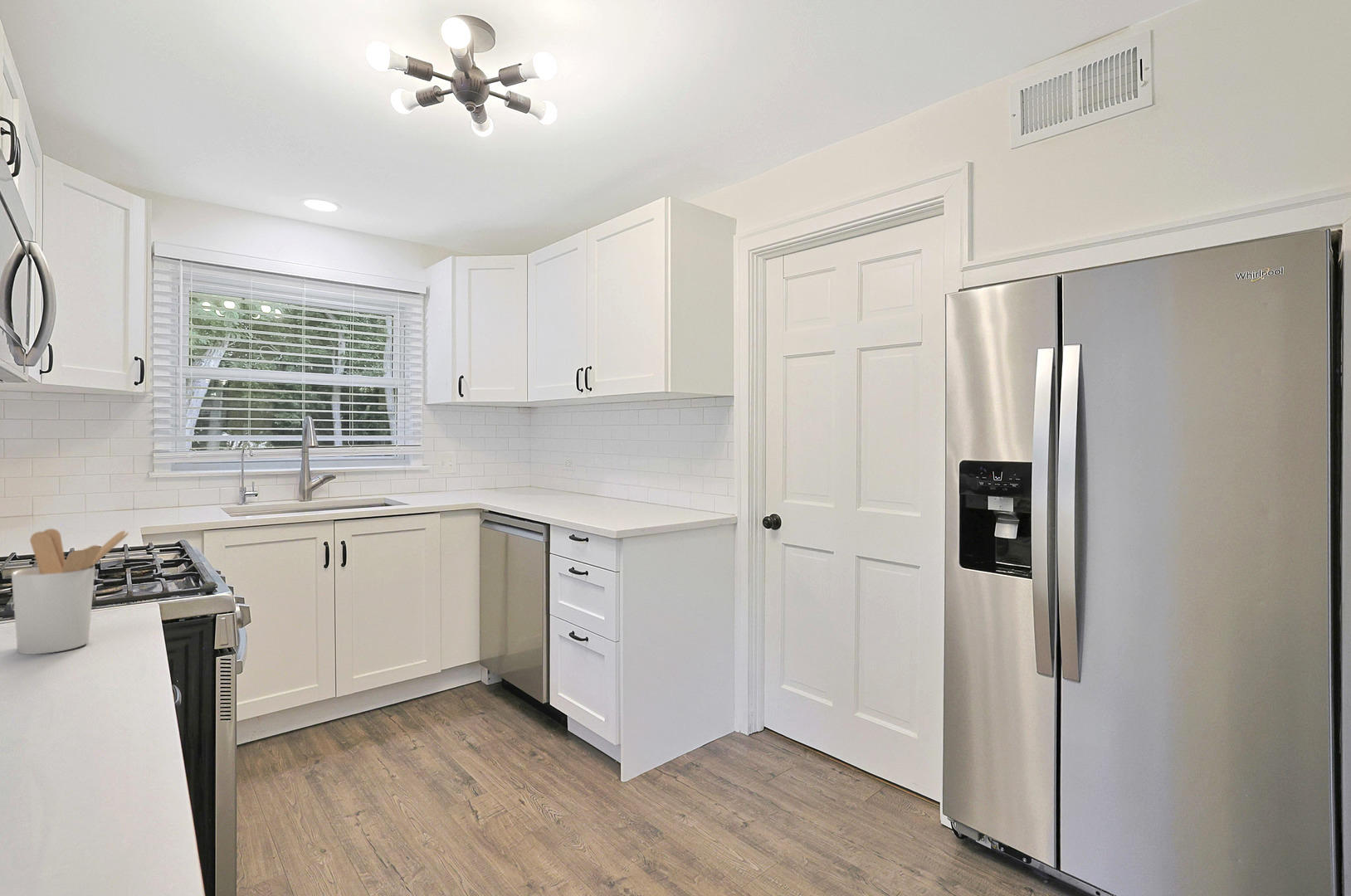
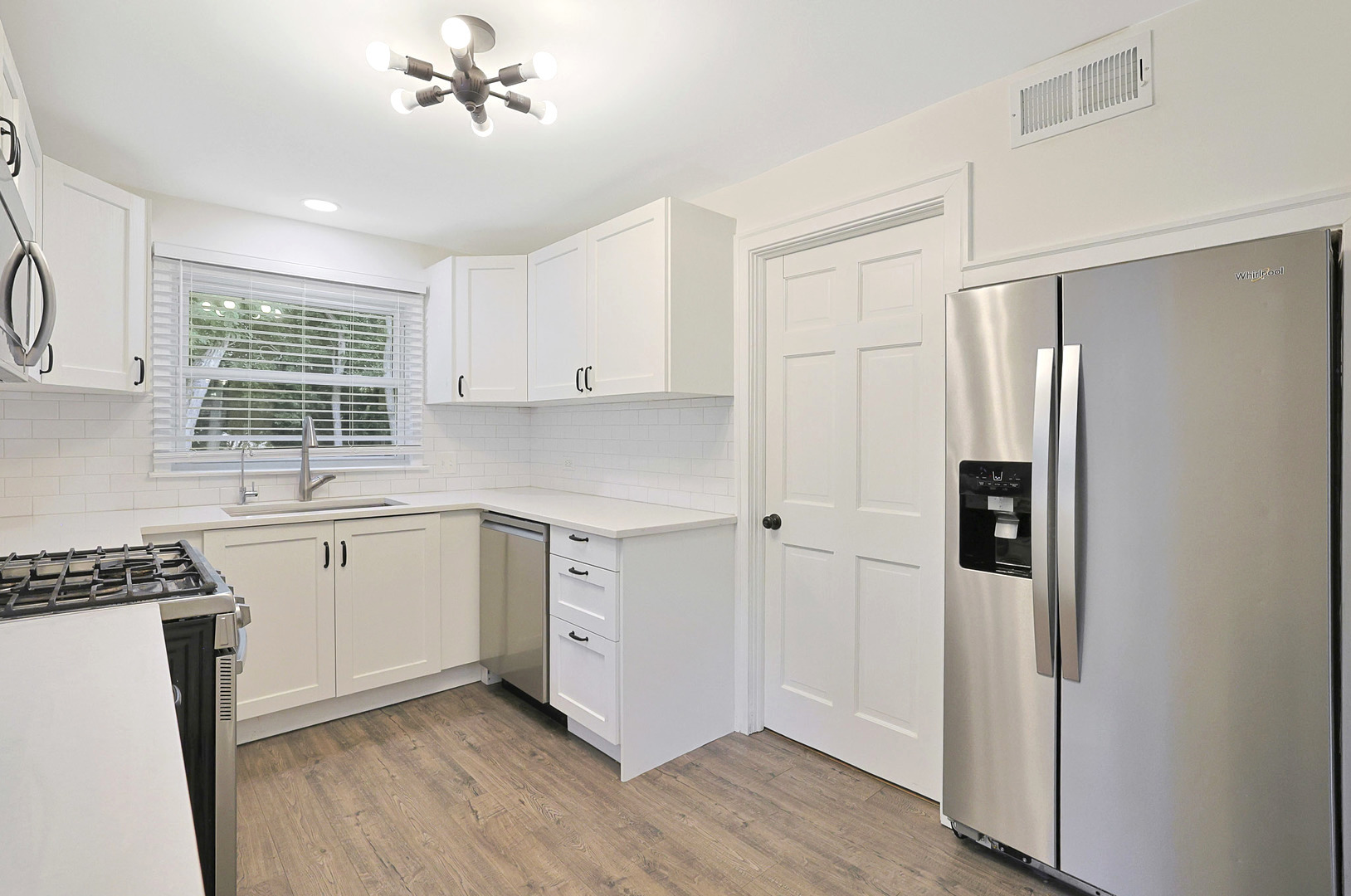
- utensil holder [11,528,129,655]
